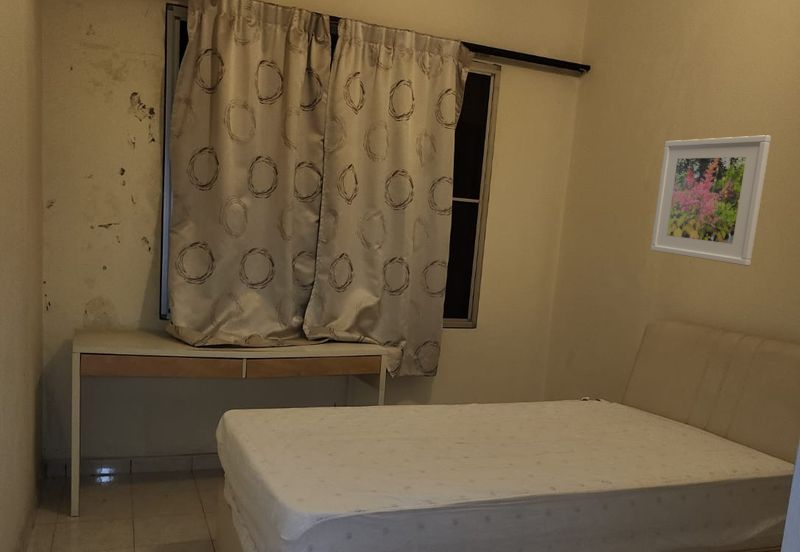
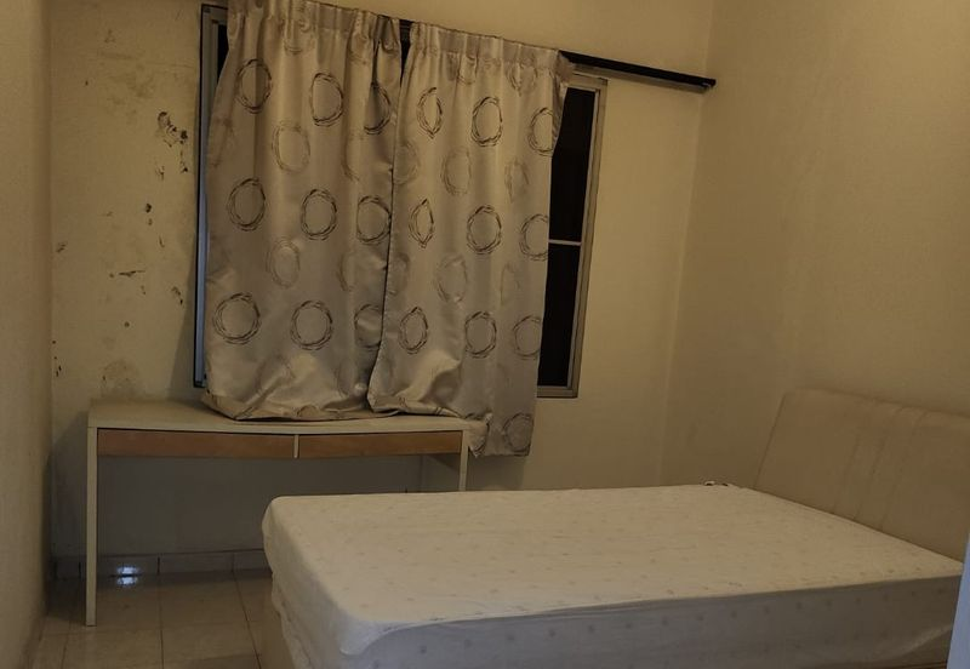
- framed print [650,135,772,267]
